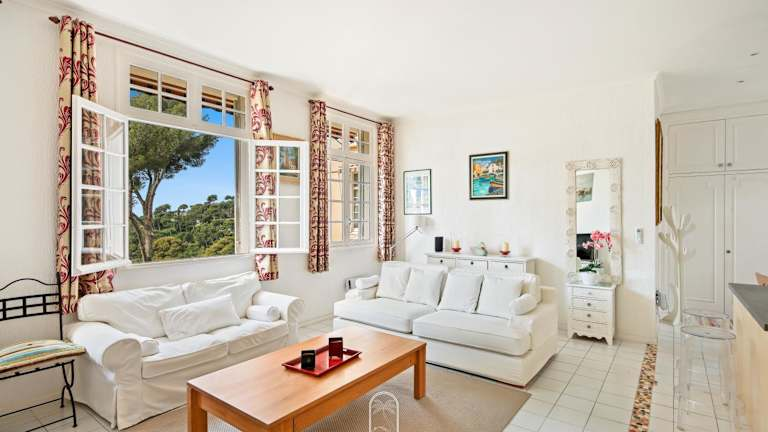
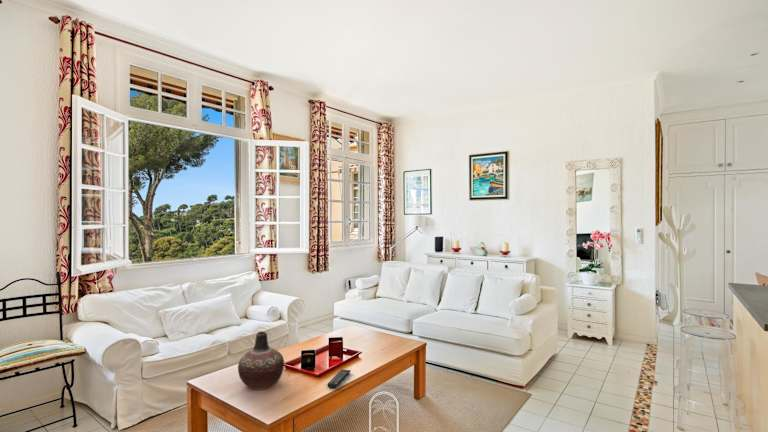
+ vase [237,331,285,391]
+ remote control [326,369,351,389]
